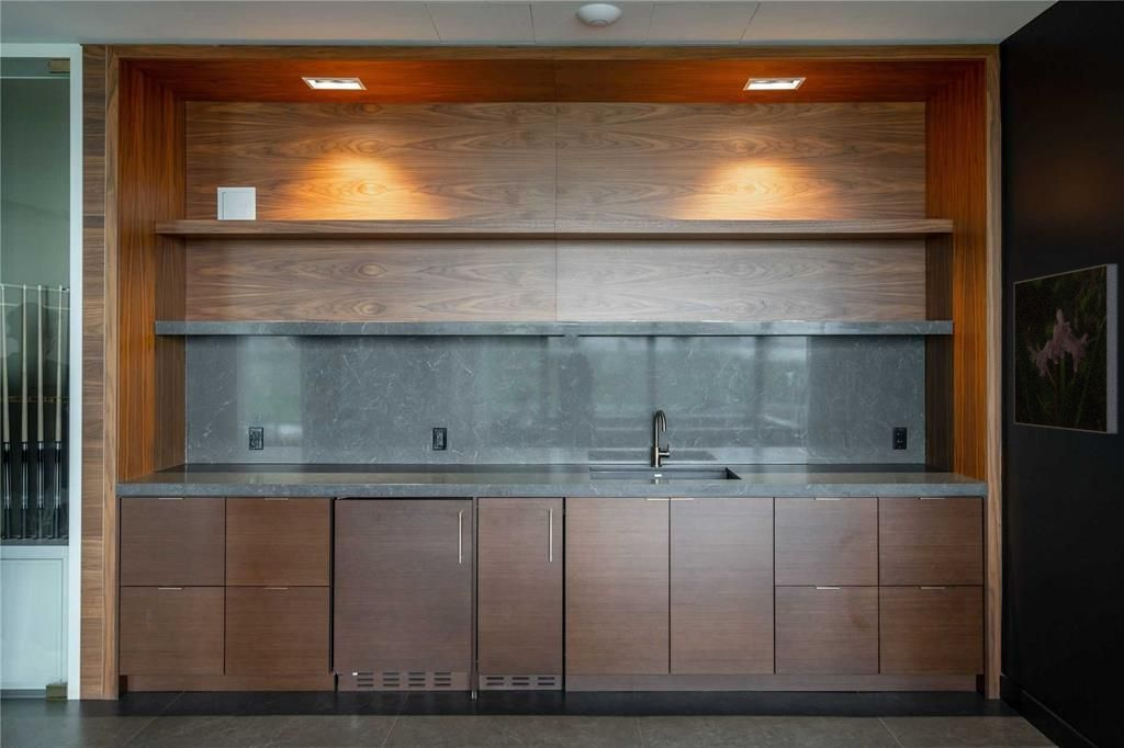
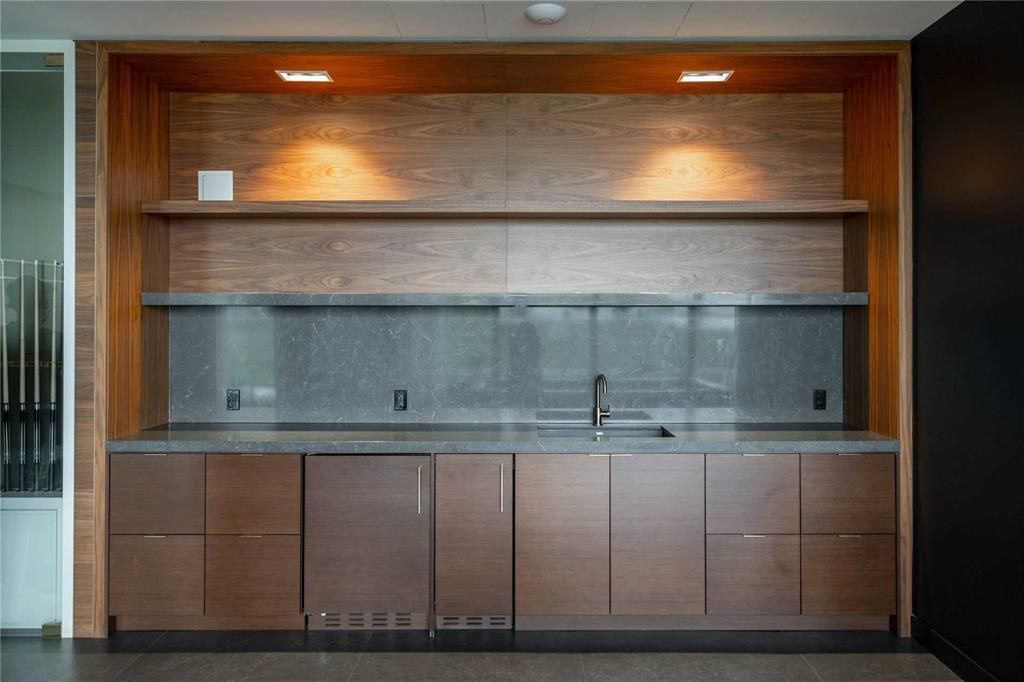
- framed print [1013,263,1119,434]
